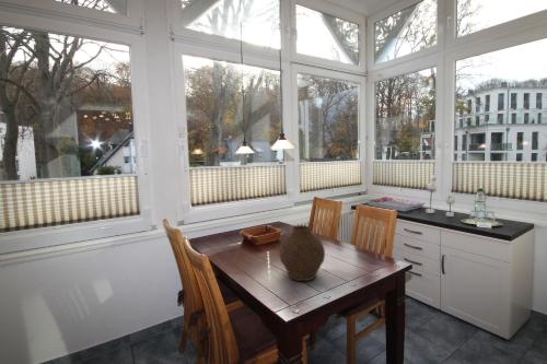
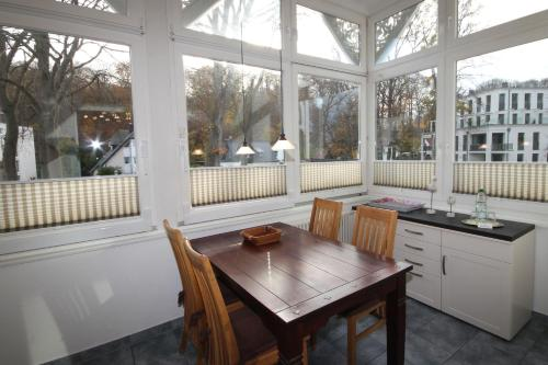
- vase [279,224,326,282]
